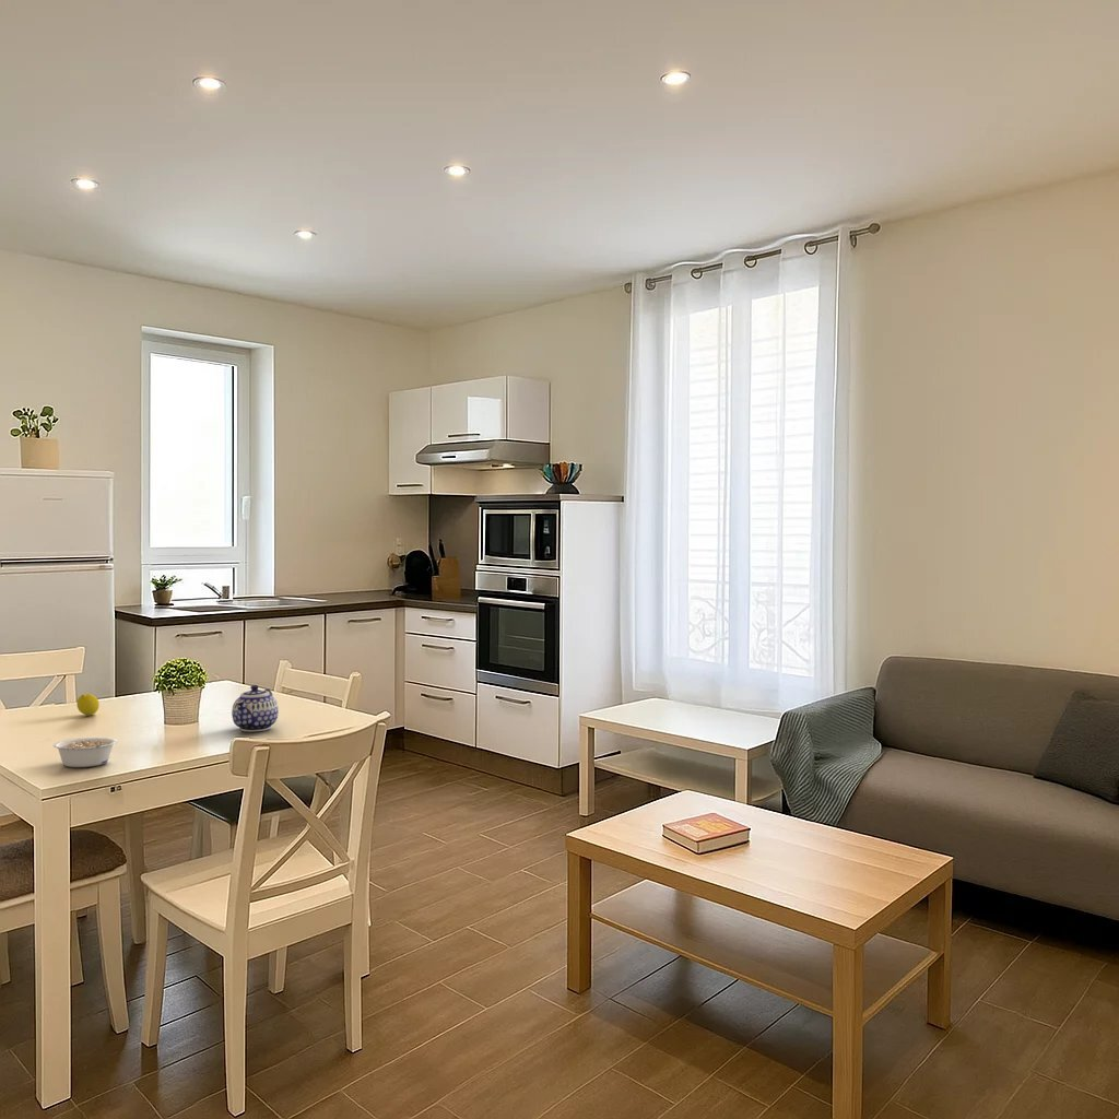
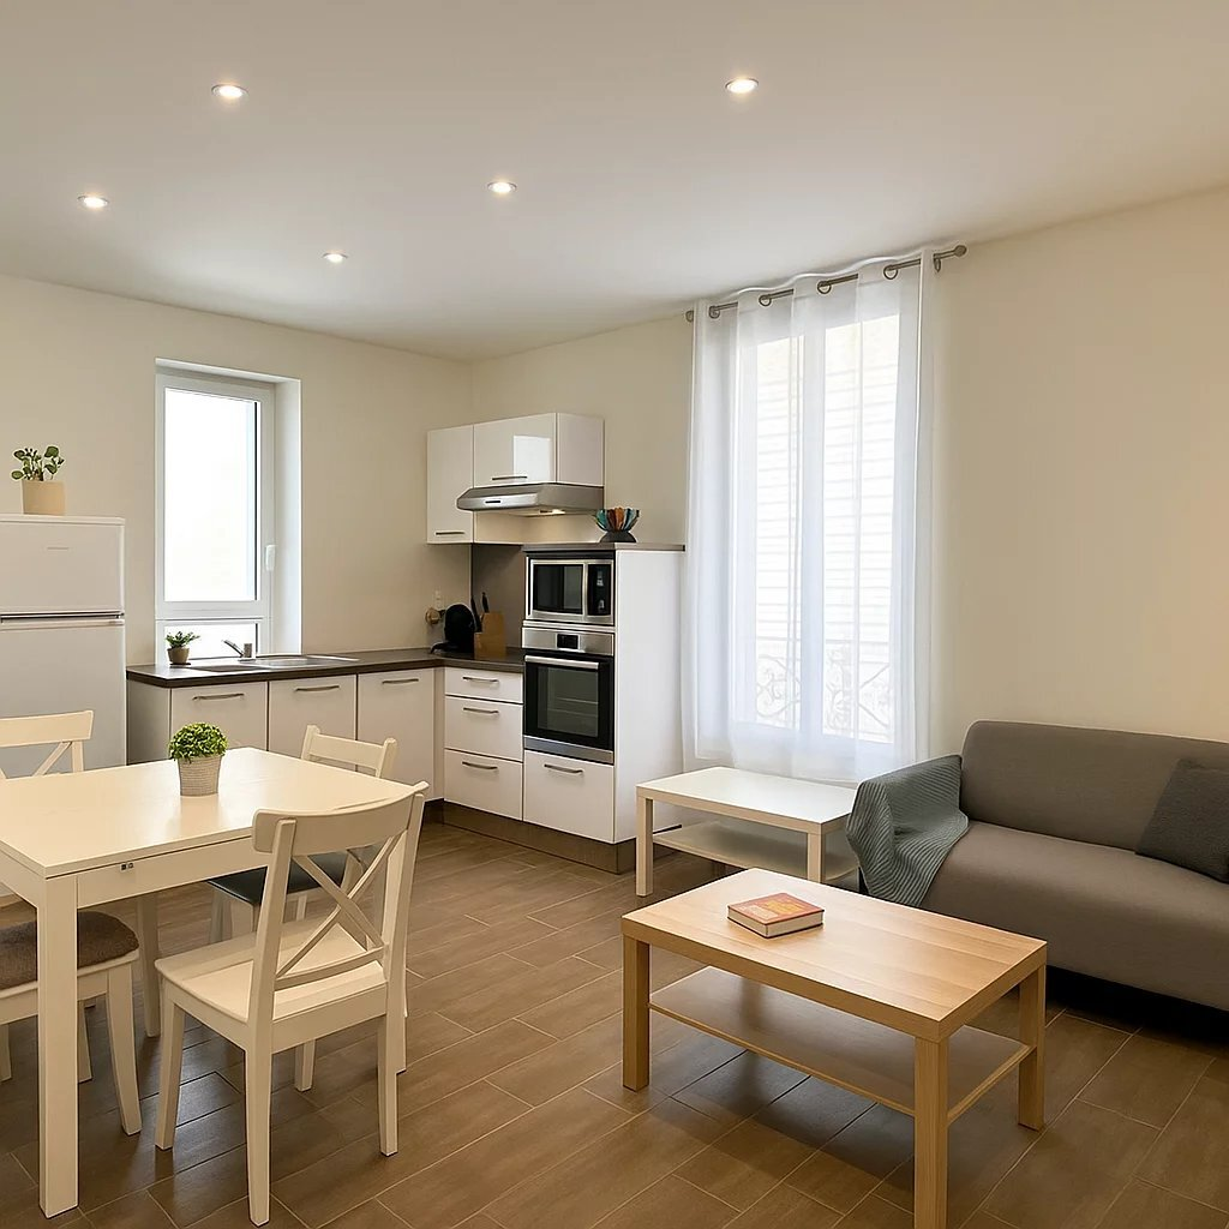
- fruit [75,693,101,716]
- teapot [231,684,280,732]
- legume [52,737,118,768]
